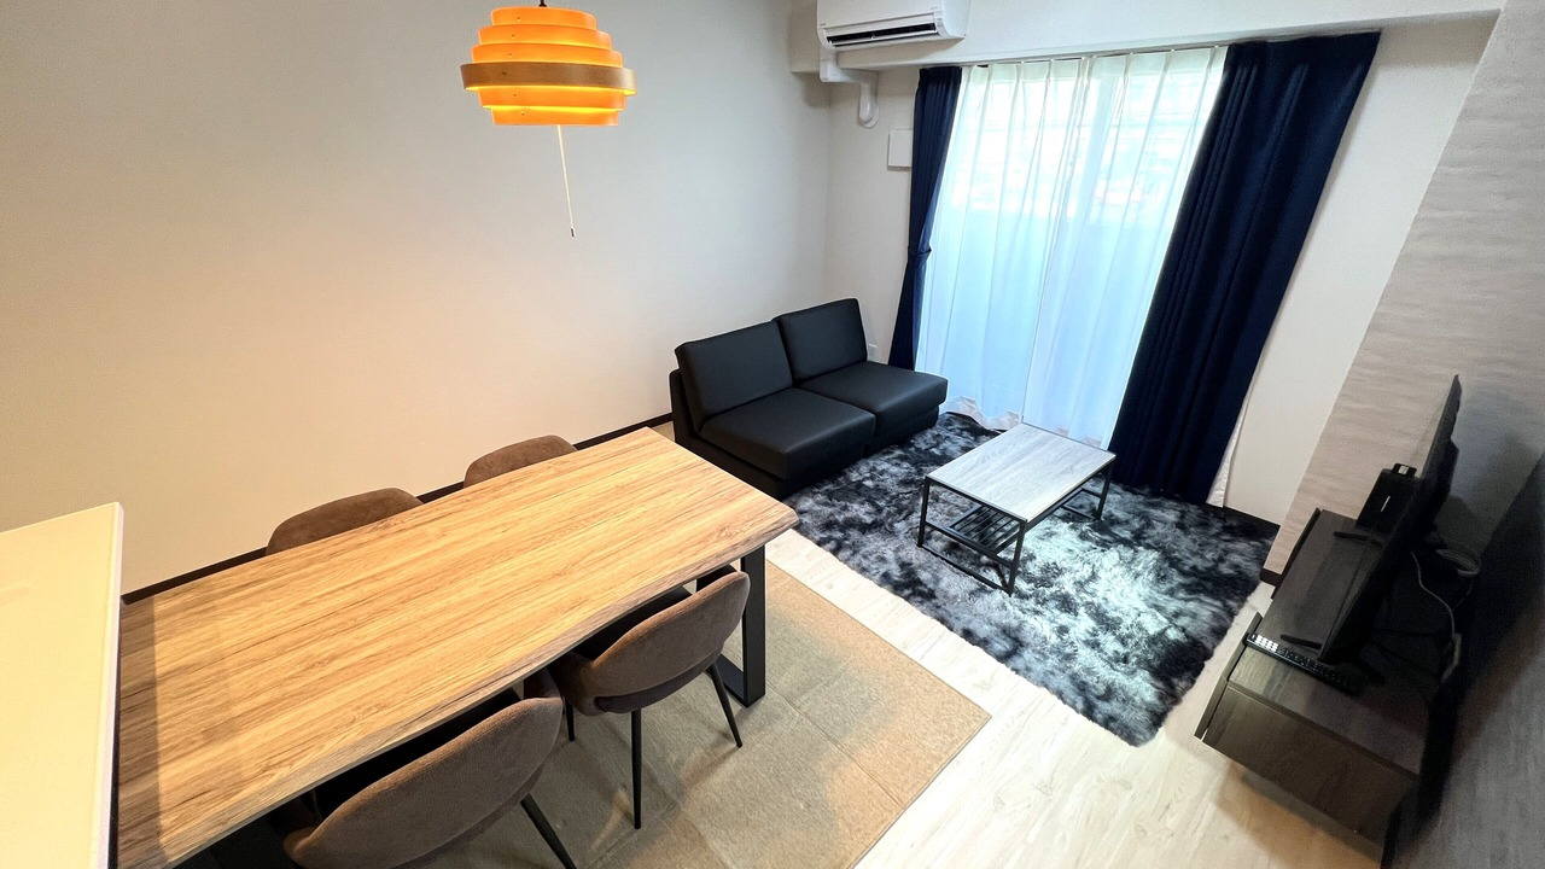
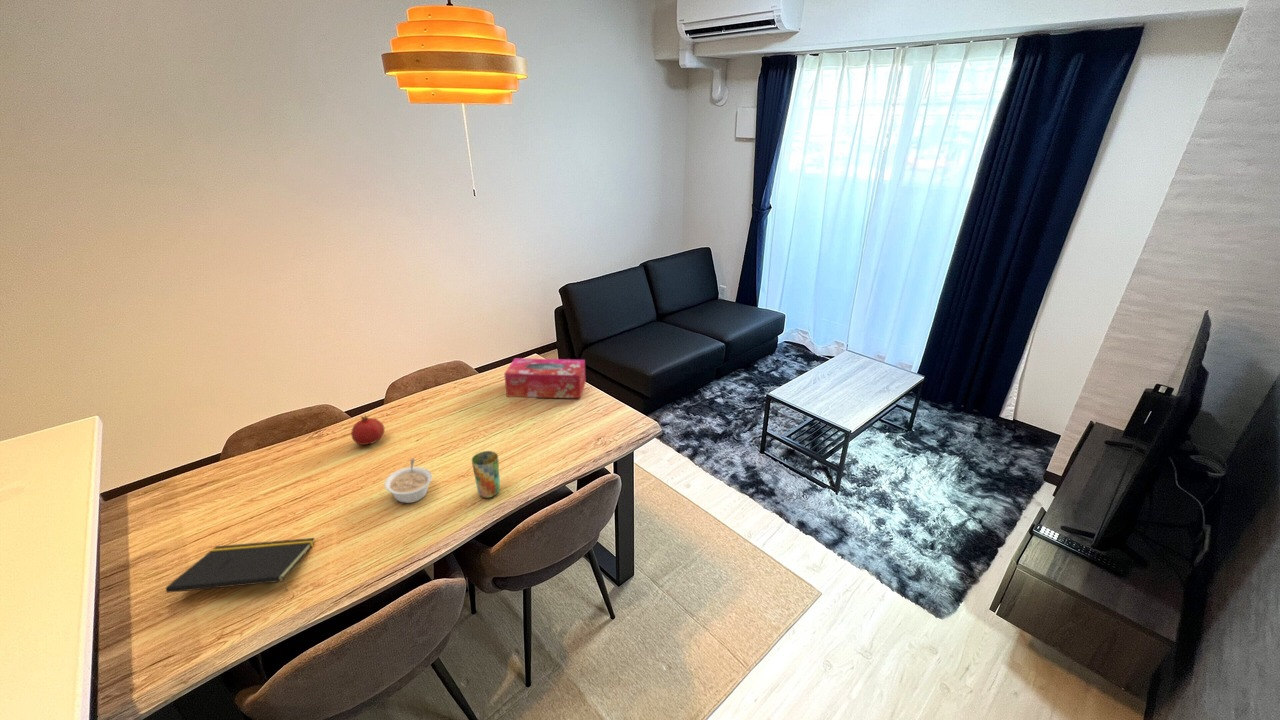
+ cup [471,450,501,499]
+ tissue box [503,357,587,399]
+ notepad [165,537,315,594]
+ legume [384,458,433,504]
+ fruit [350,414,386,446]
